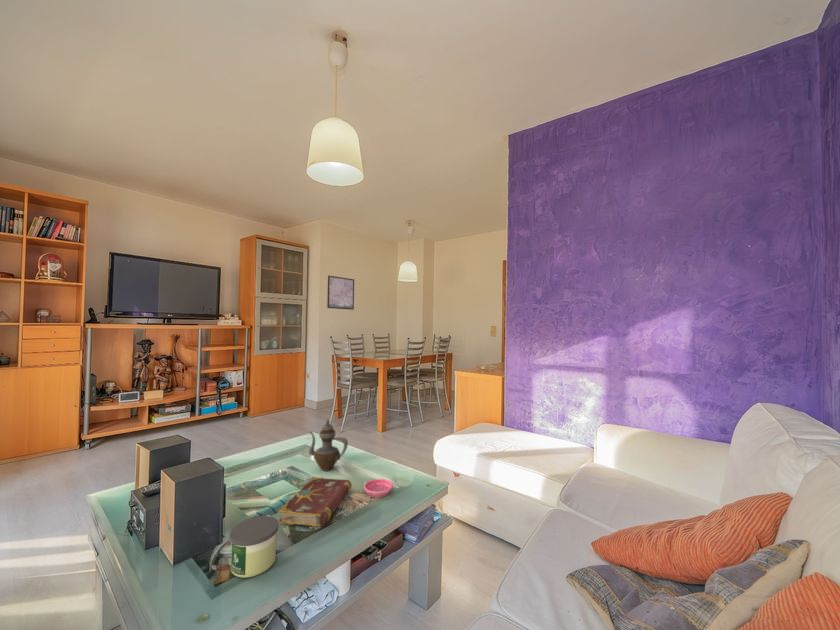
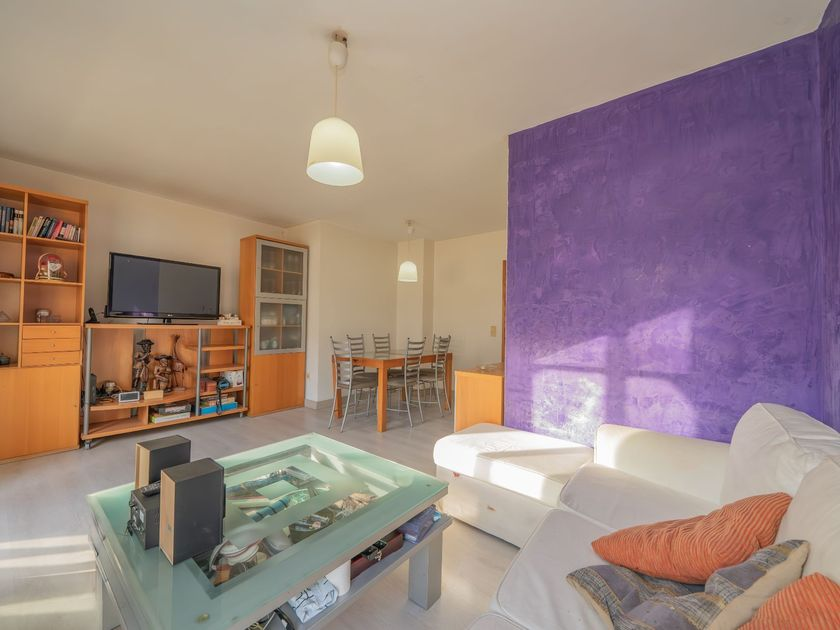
- candle [228,515,279,578]
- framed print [326,275,355,311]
- saucer [363,478,394,498]
- book [277,476,353,528]
- teapot [308,418,349,472]
